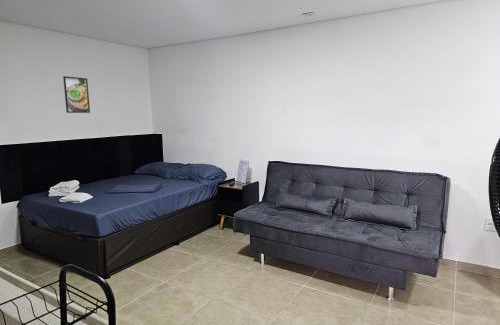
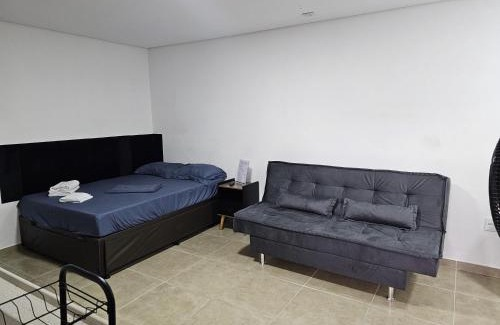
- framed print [62,75,91,114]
